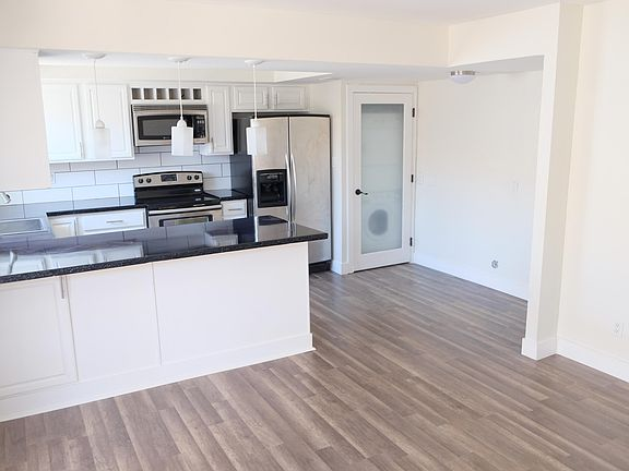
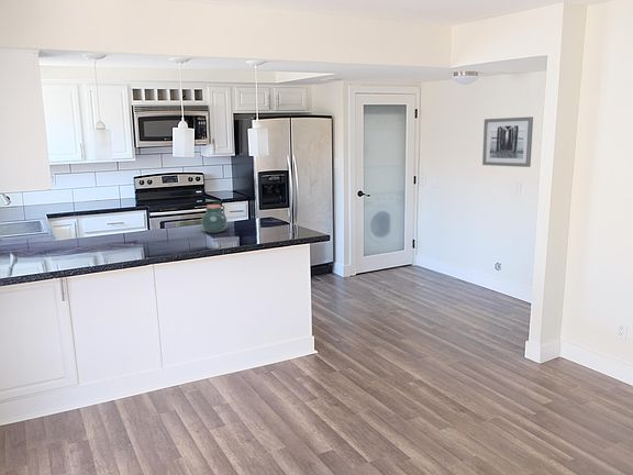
+ jar [201,203,227,234]
+ wall art [481,115,534,168]
